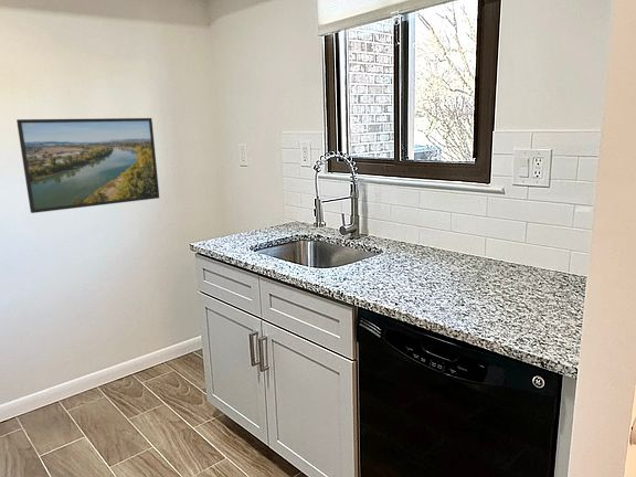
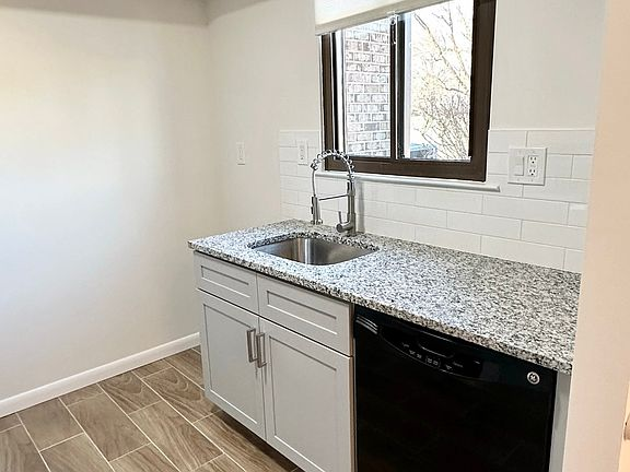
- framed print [15,117,160,214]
